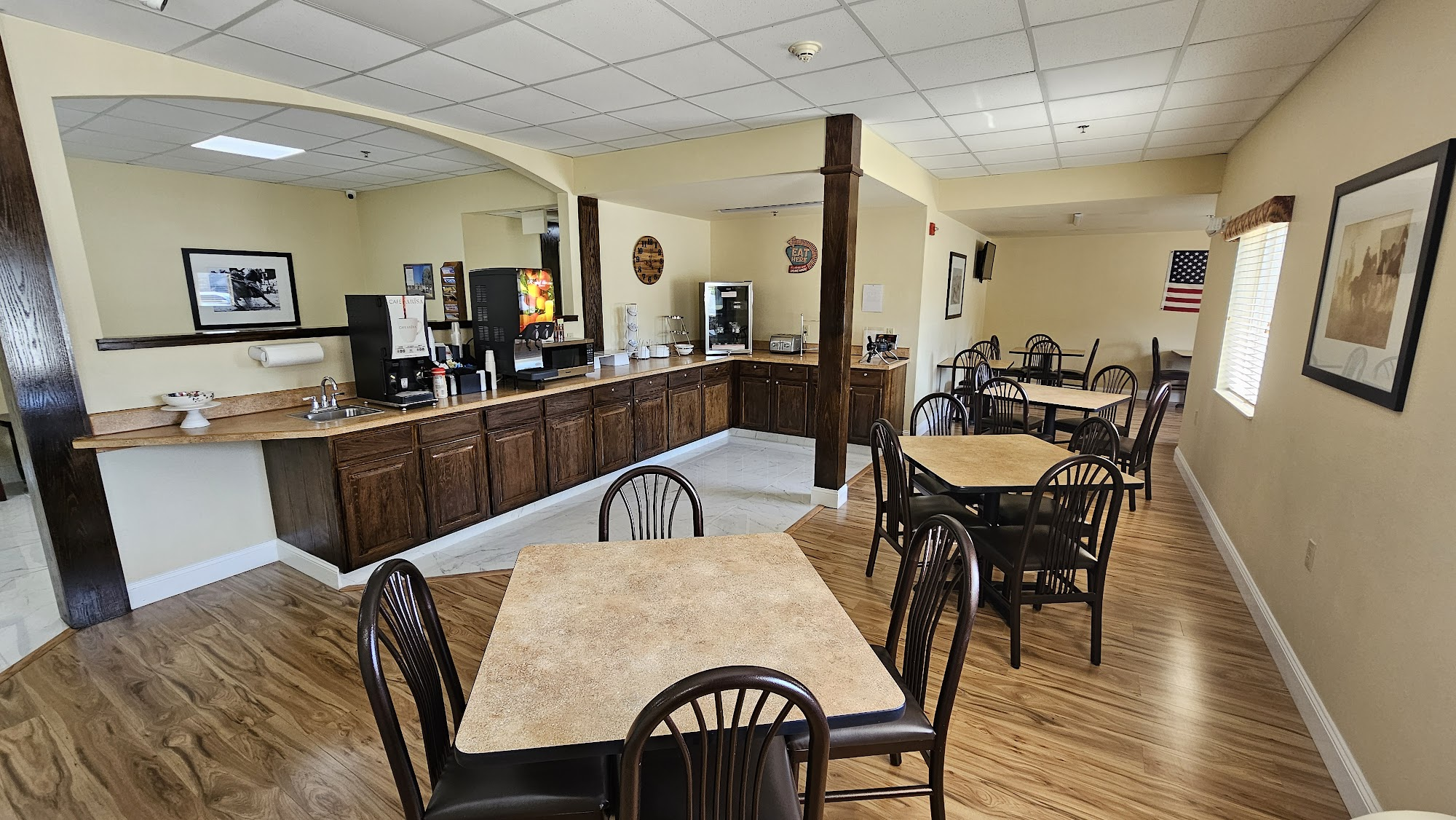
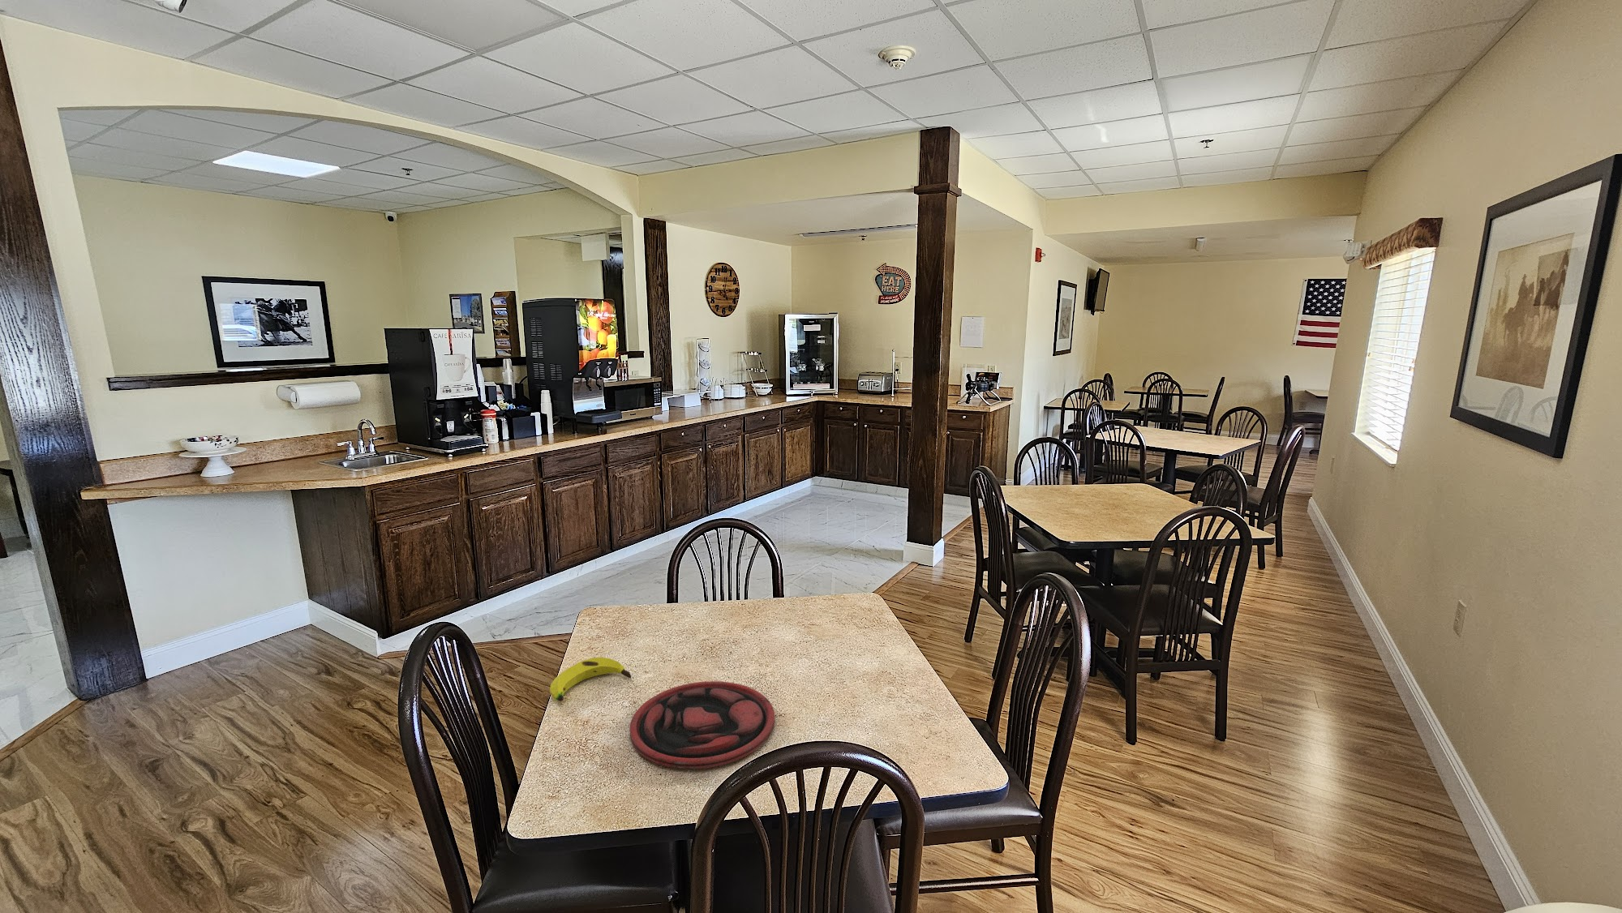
+ banana [549,657,632,703]
+ plate [628,680,775,769]
